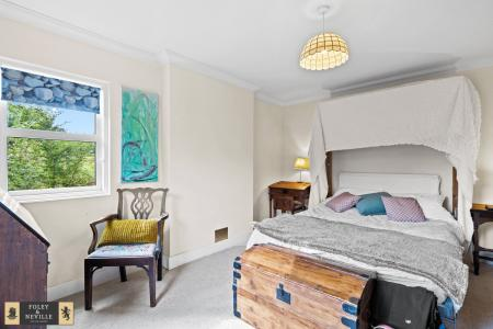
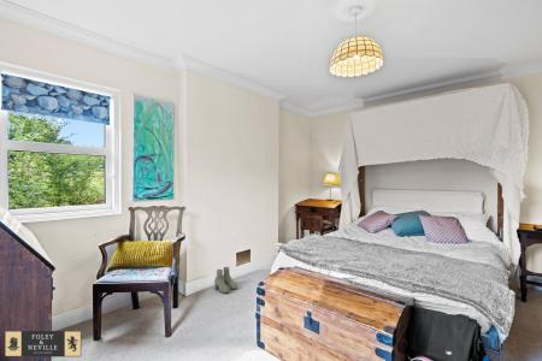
+ boots [213,266,238,294]
